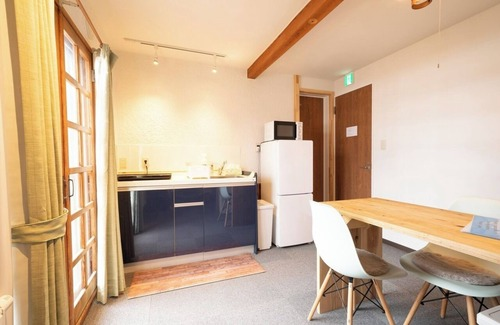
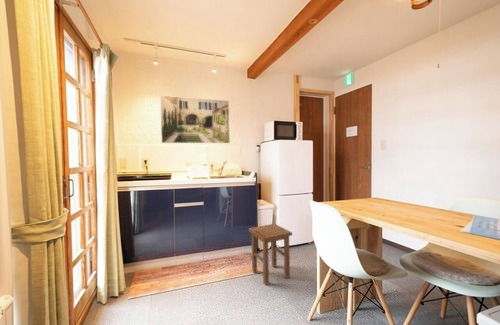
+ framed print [159,95,231,144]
+ stool [248,223,293,286]
